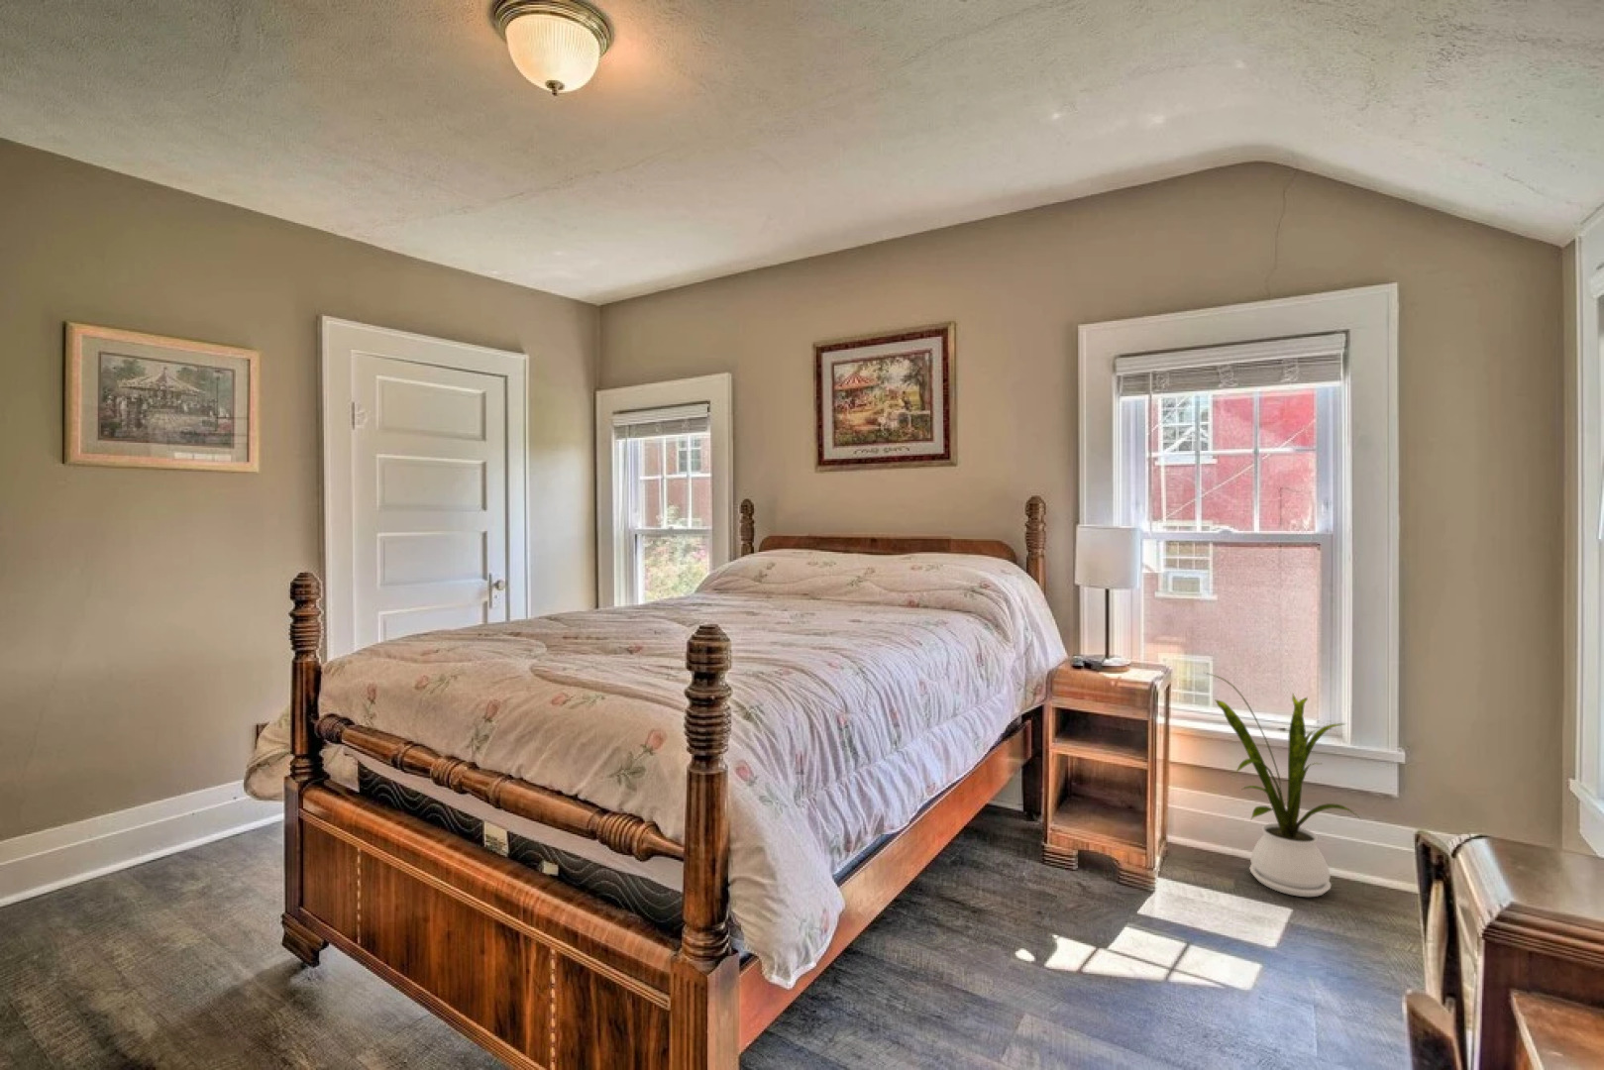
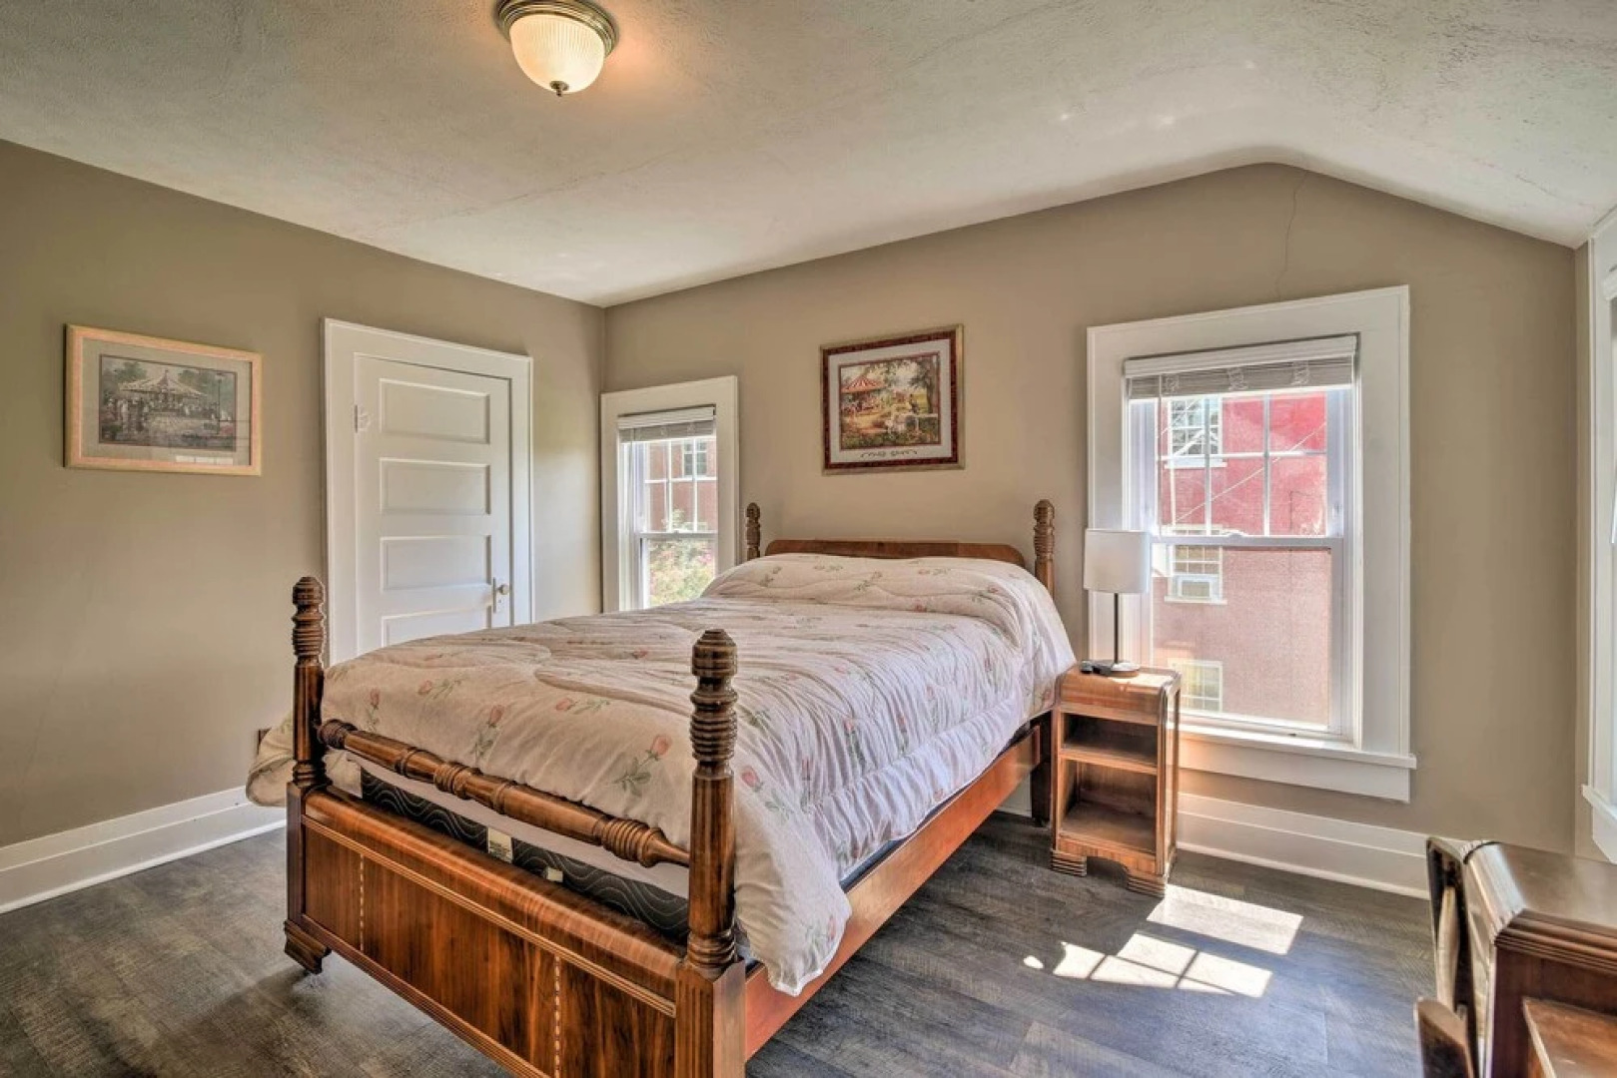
- house plant [1204,671,1363,898]
